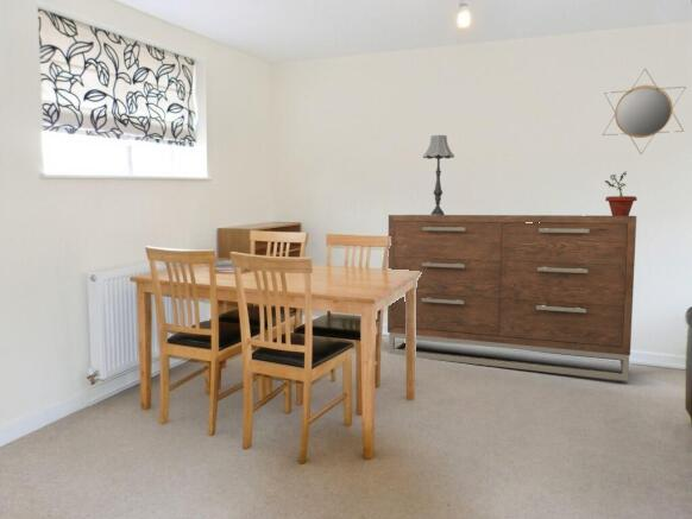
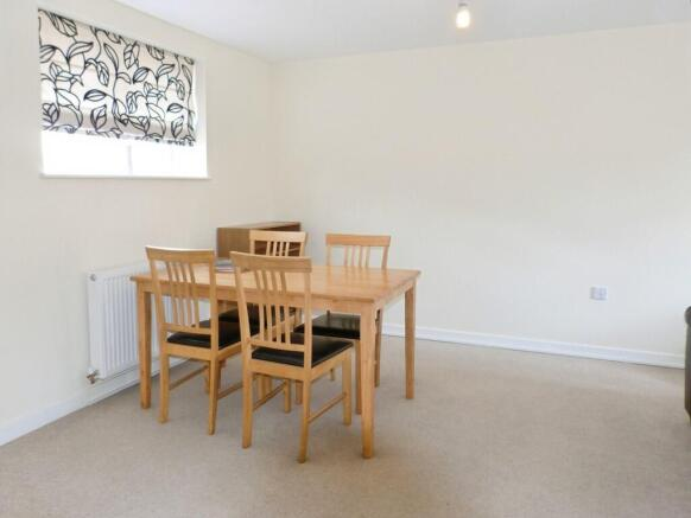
- dresser [386,214,637,382]
- table lamp [422,134,455,215]
- potted plant [604,170,638,216]
- home mirror [602,68,687,156]
